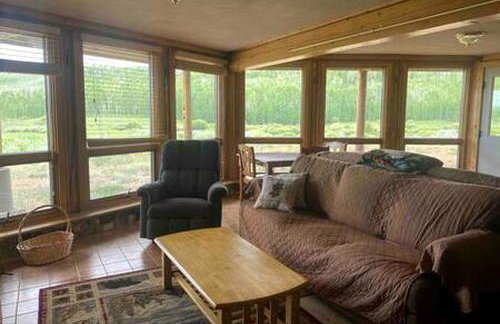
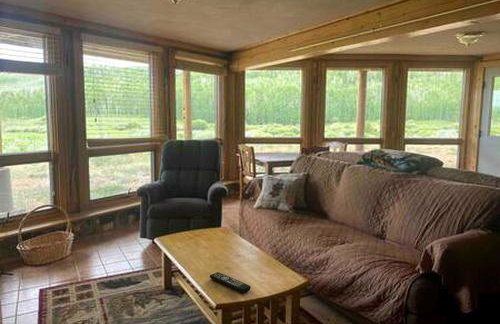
+ remote control [209,271,252,294]
